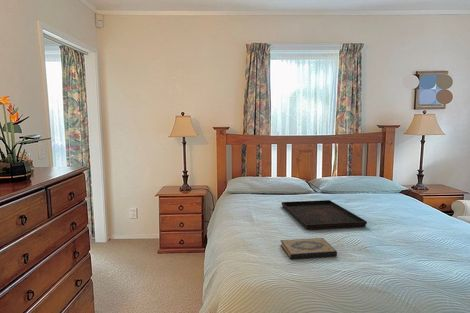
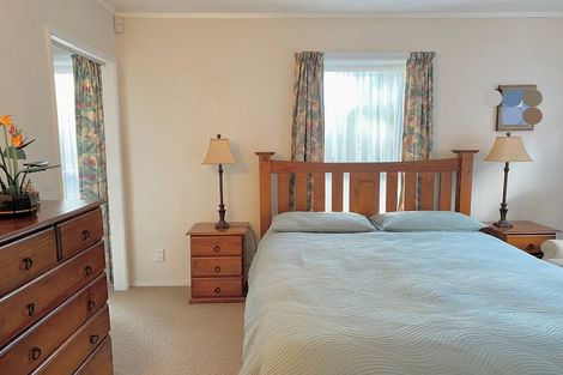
- serving tray [280,199,368,230]
- hardback book [280,237,338,260]
